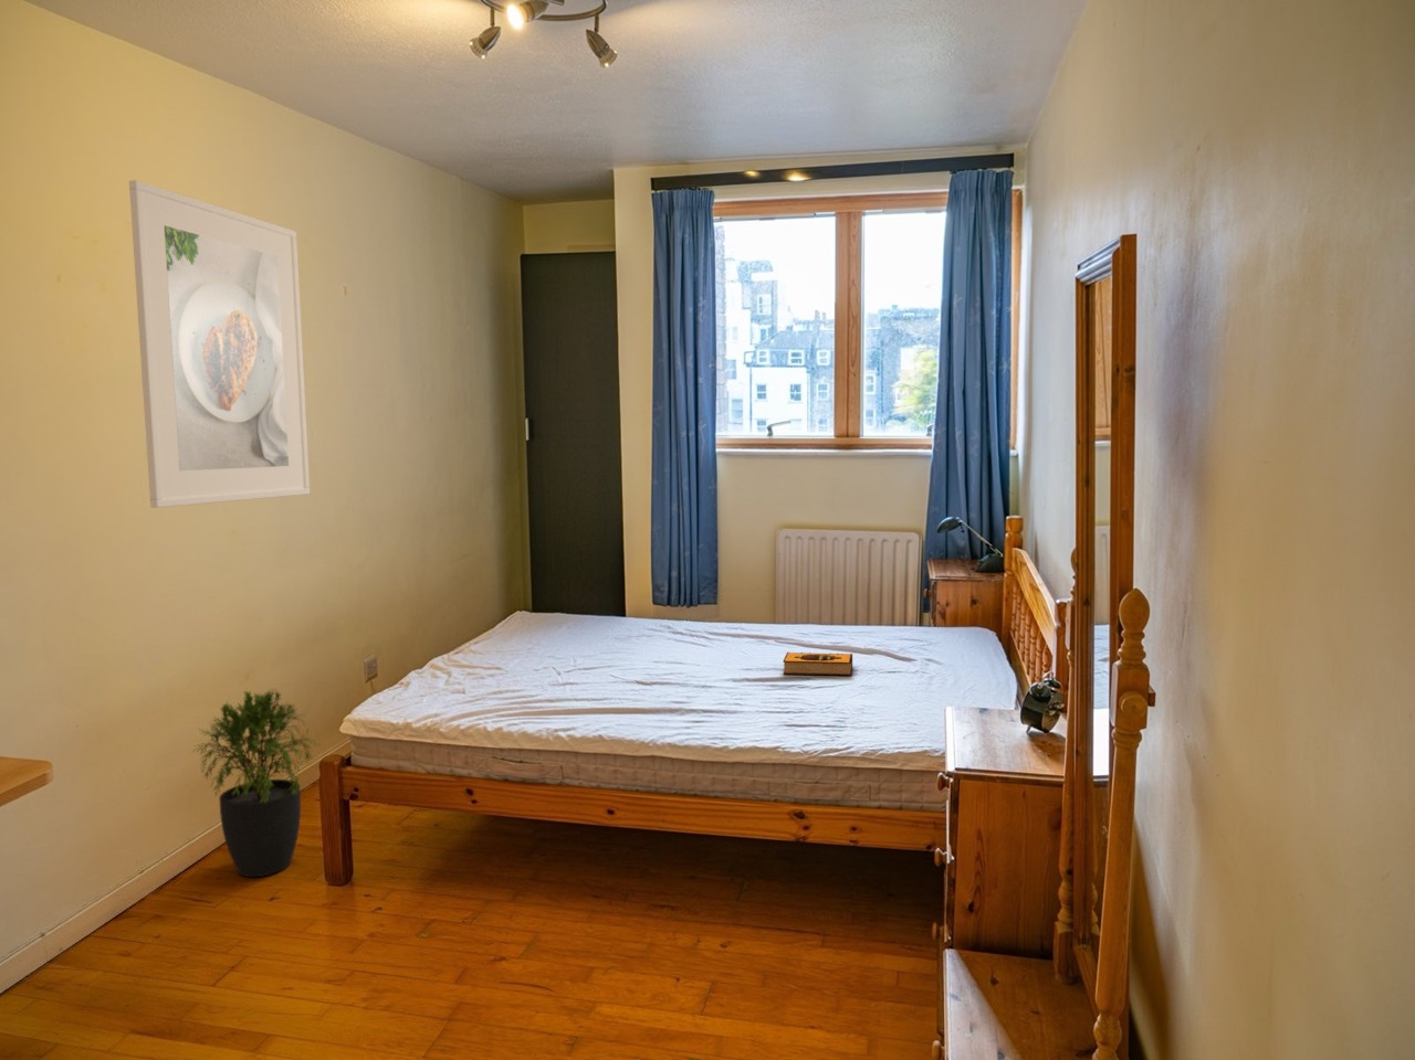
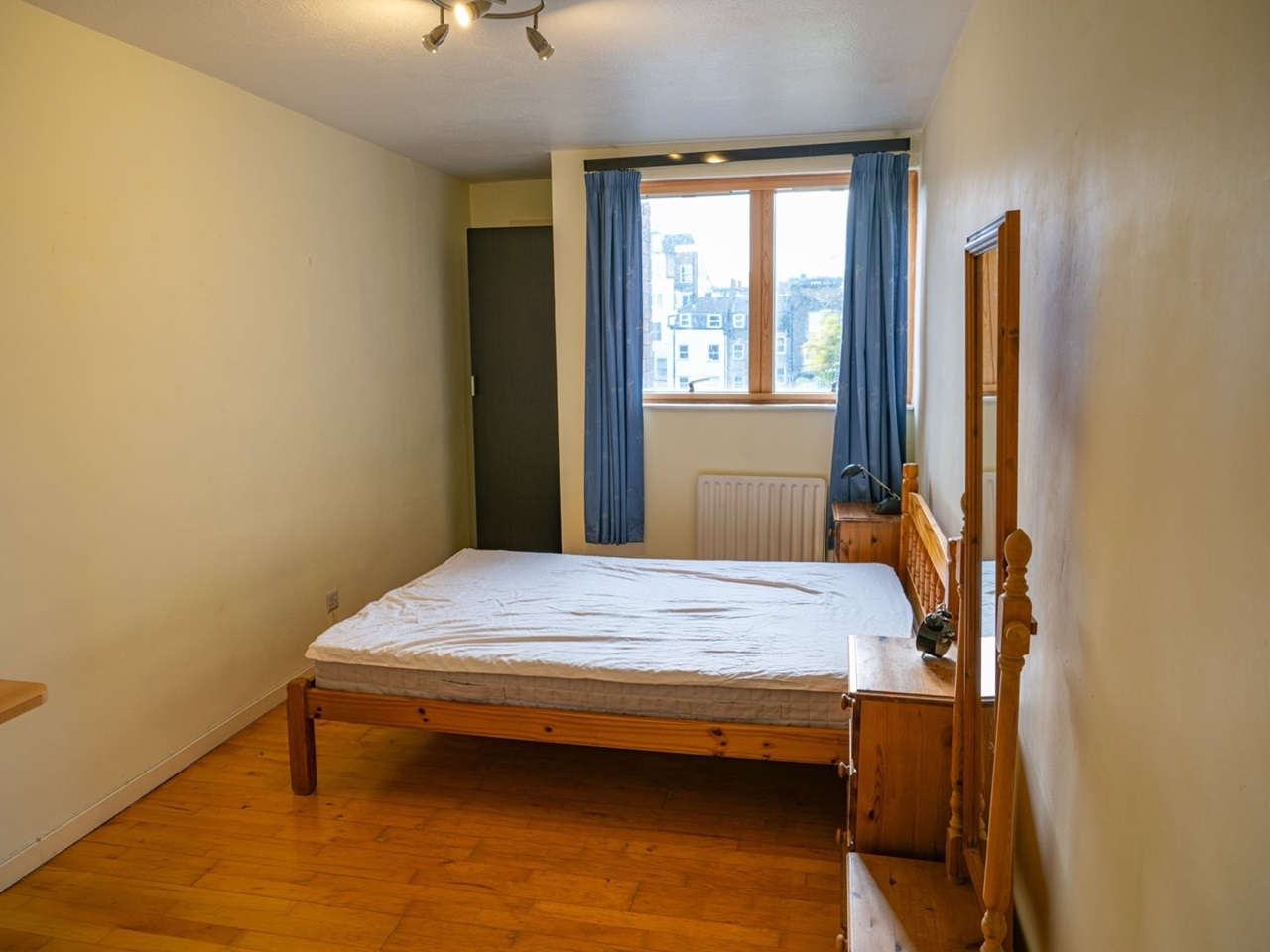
- hardback book [781,651,853,677]
- potted plant [192,688,324,877]
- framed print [128,179,311,509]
